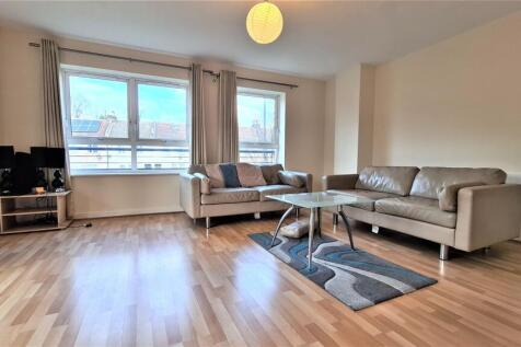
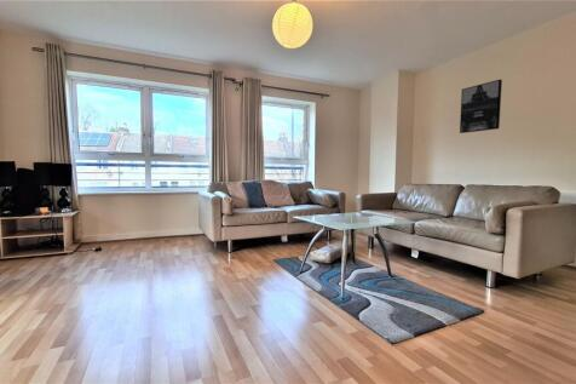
+ wall art [459,79,503,134]
